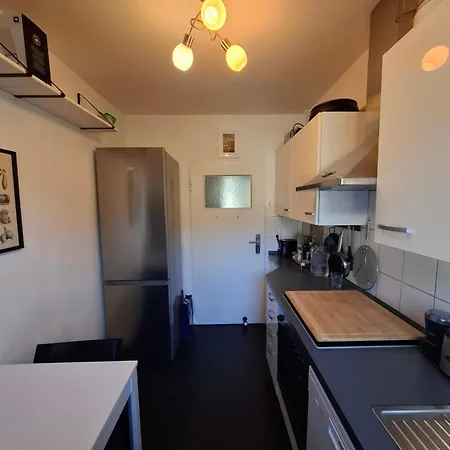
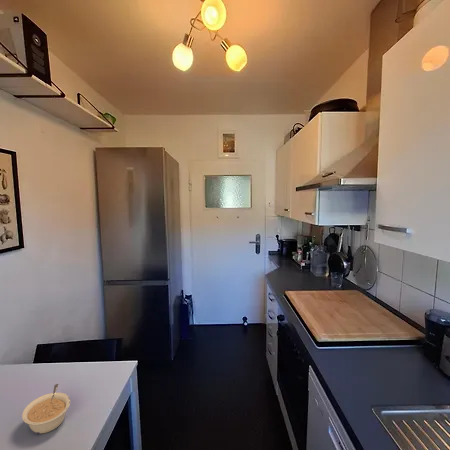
+ legume [21,383,71,435]
